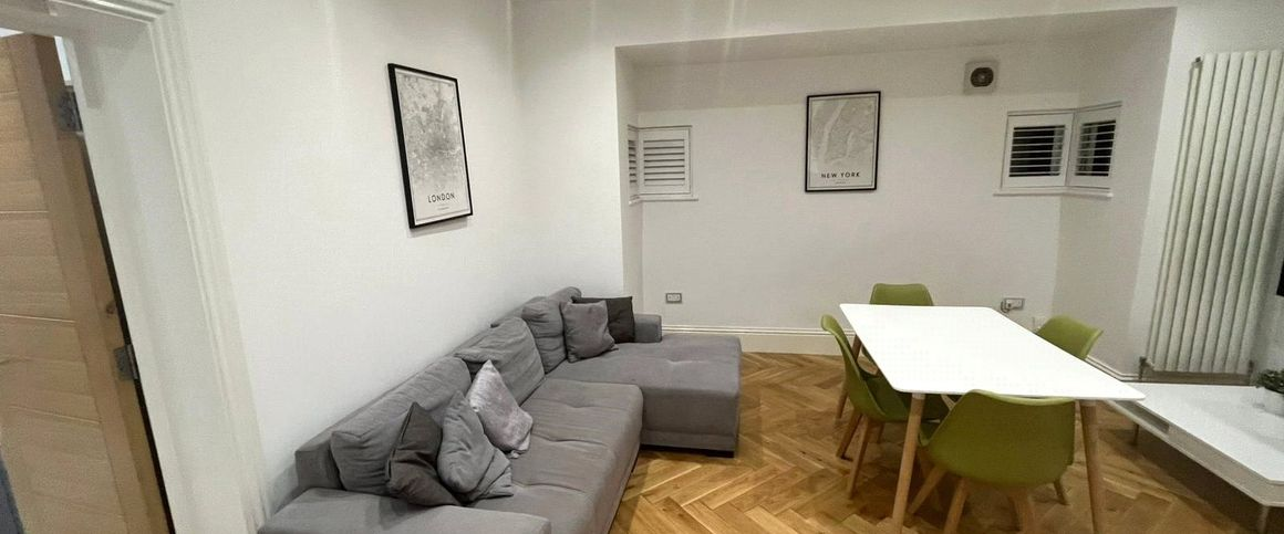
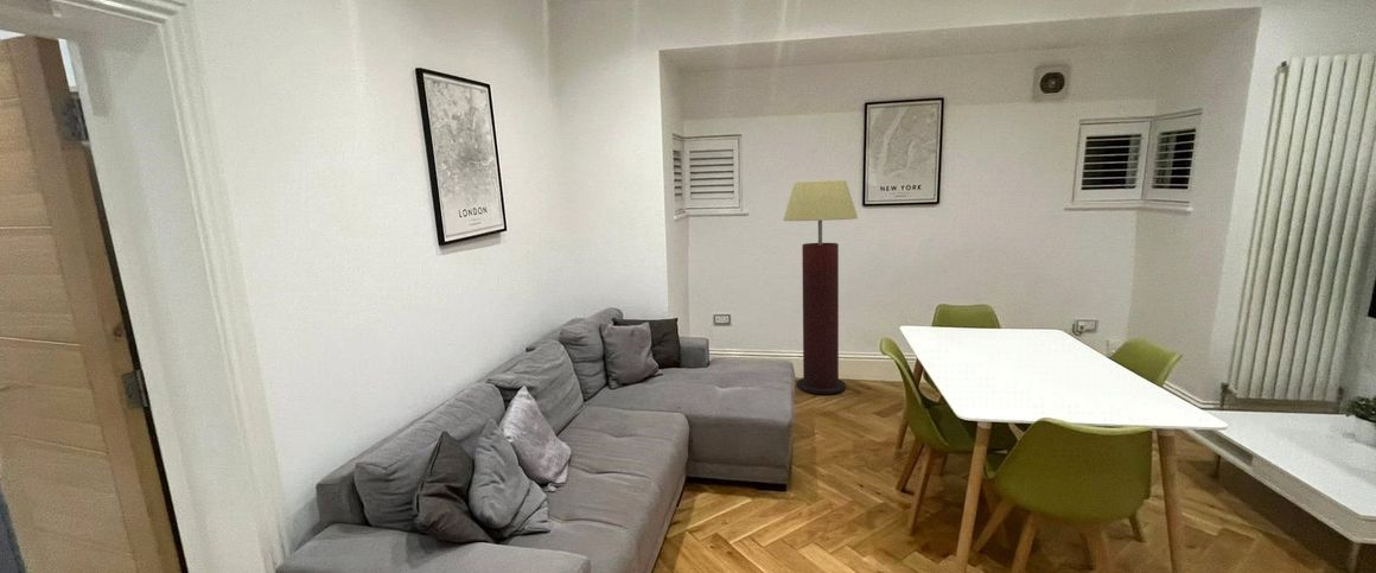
+ floor lamp [782,179,859,395]
